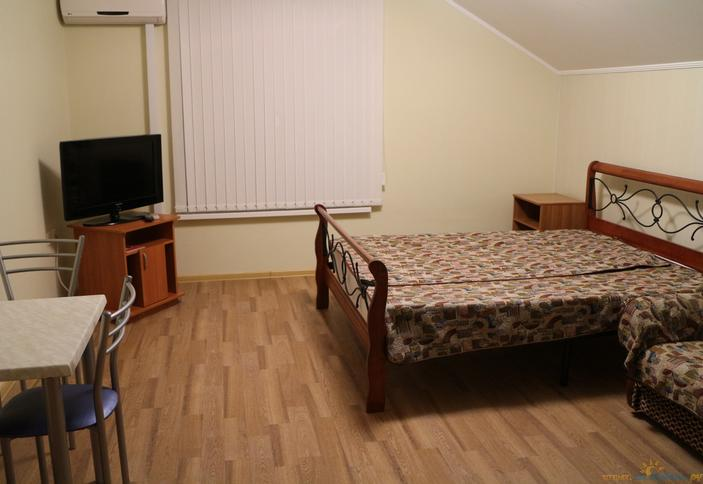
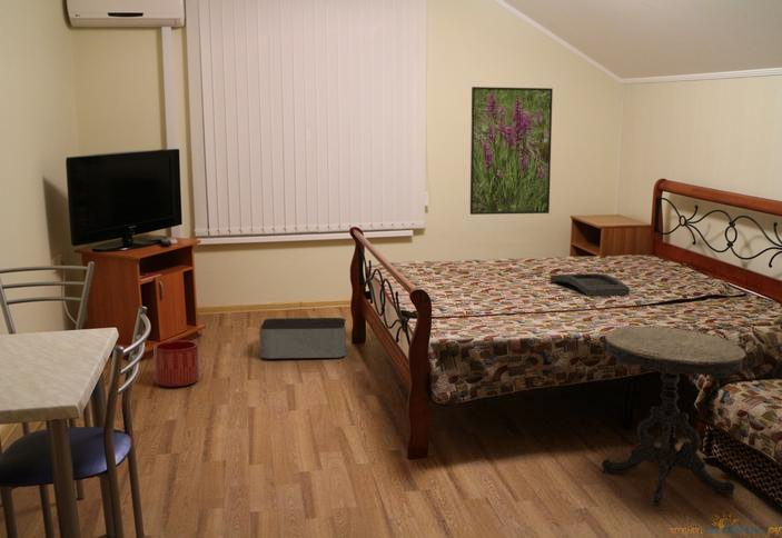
+ storage bin [259,317,347,359]
+ side table [601,326,746,508]
+ tray [550,272,631,297]
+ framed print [469,86,554,216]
+ planter [152,339,200,388]
